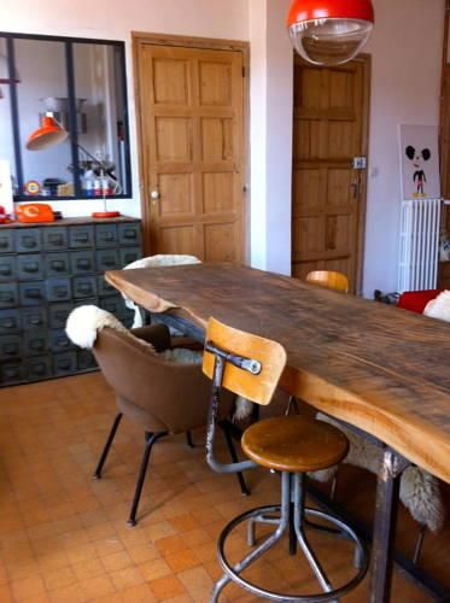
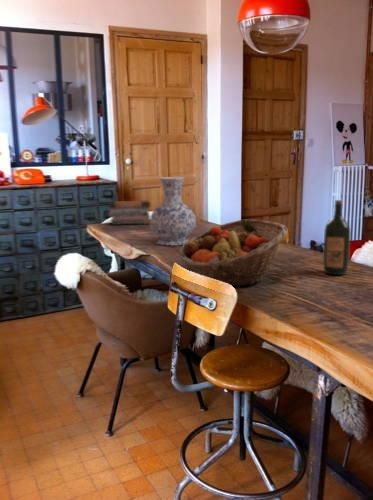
+ book stack [107,200,151,226]
+ wine bottle [322,199,351,276]
+ vase [149,176,197,246]
+ fruit basket [177,218,289,287]
